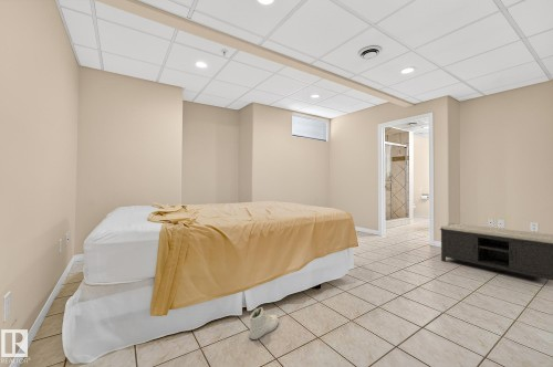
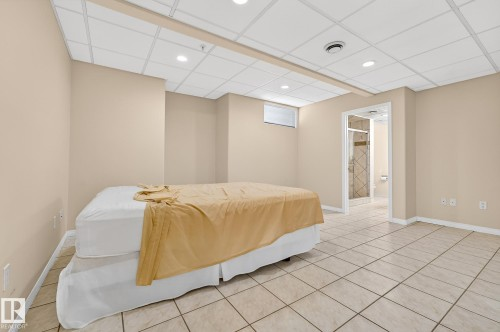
- bench [439,222,553,281]
- sneaker [249,306,279,340]
